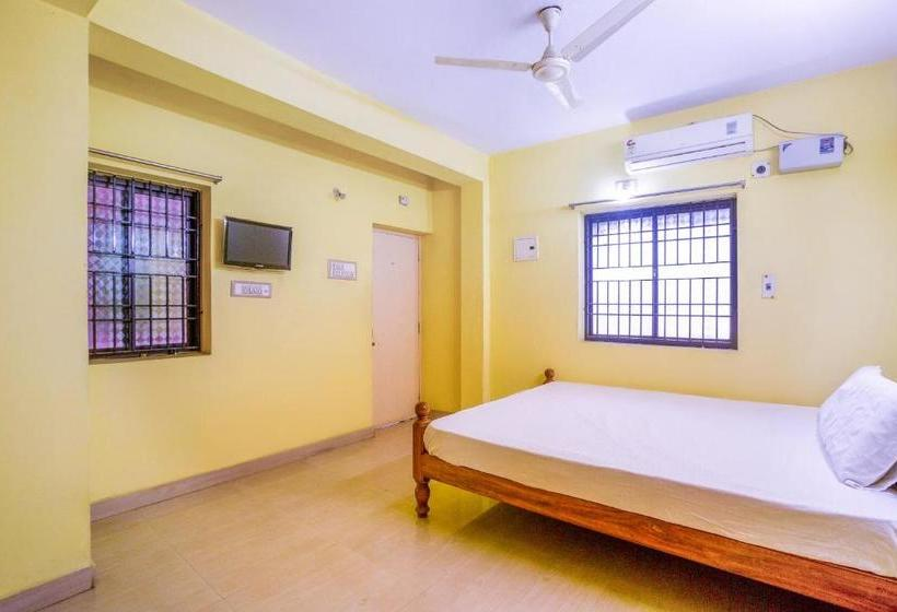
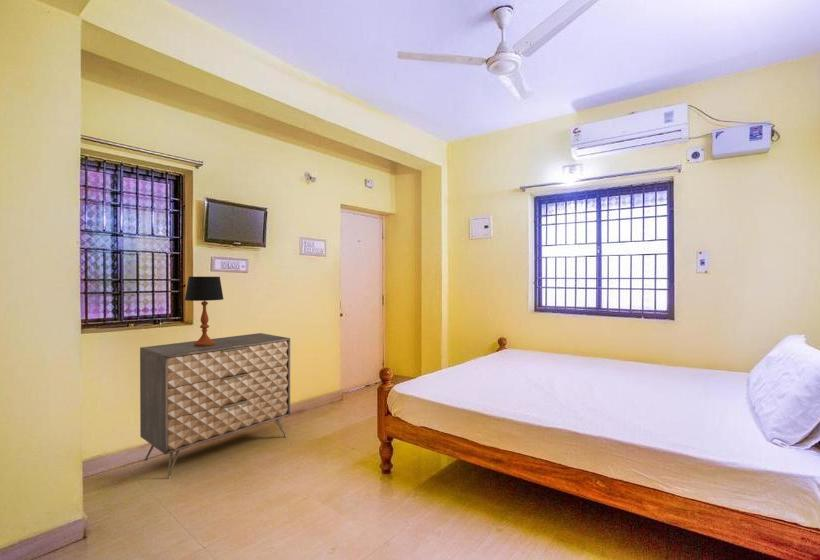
+ dresser [139,332,291,480]
+ table lamp [184,276,224,346]
